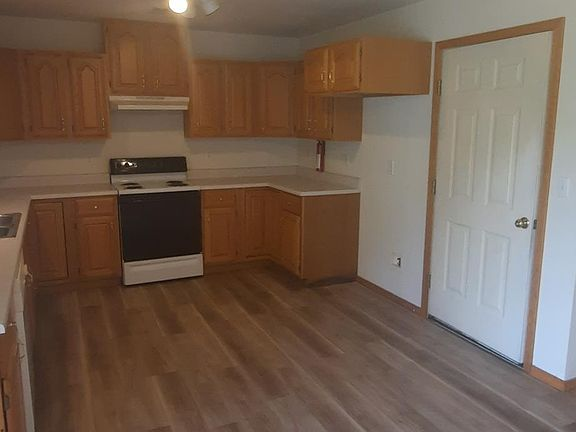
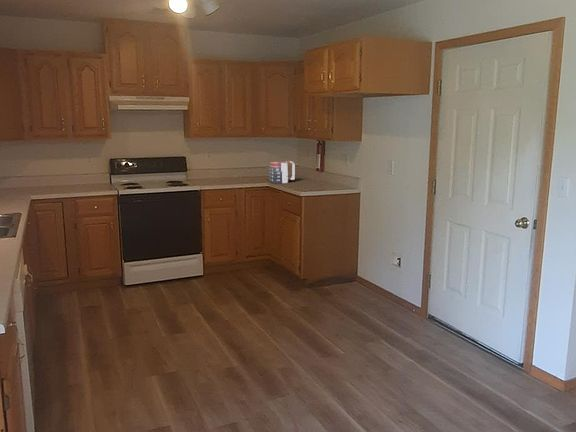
+ mug [268,160,295,184]
